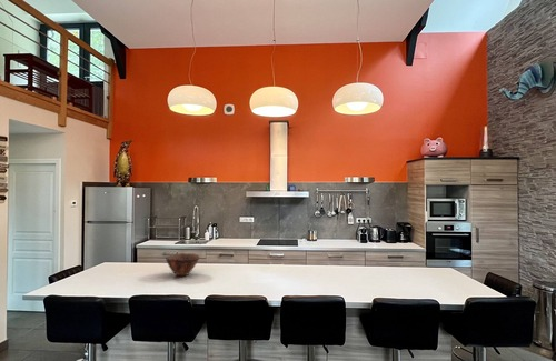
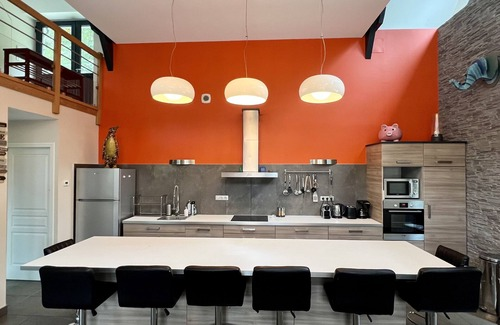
- bowl [165,252,201,277]
